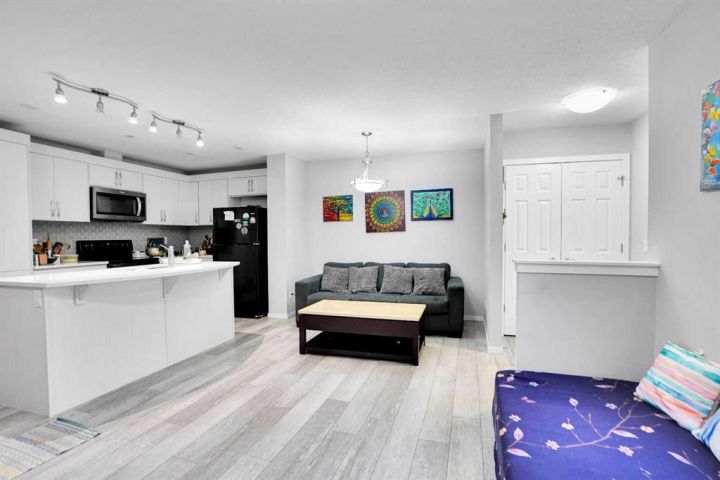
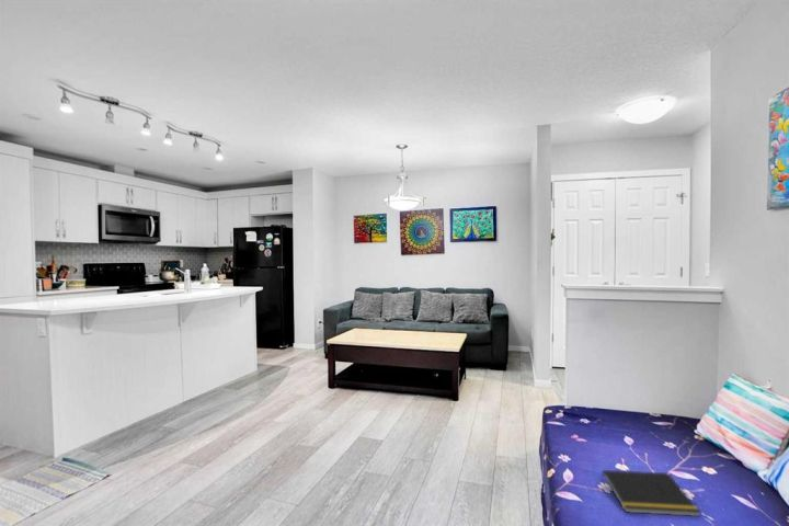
+ notepad [599,469,701,517]
